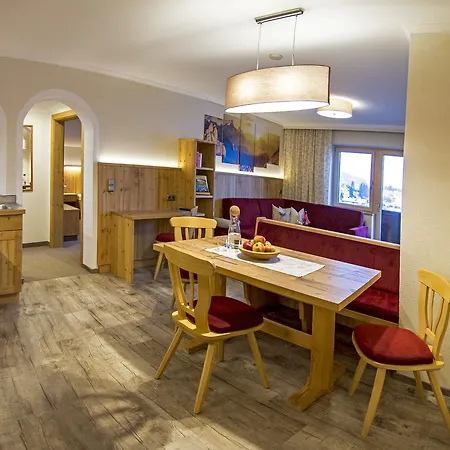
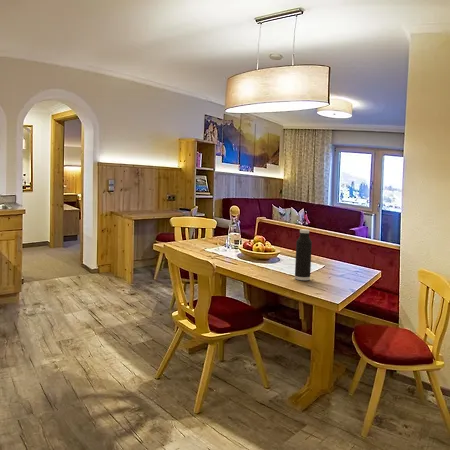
+ water bottle [294,228,313,281]
